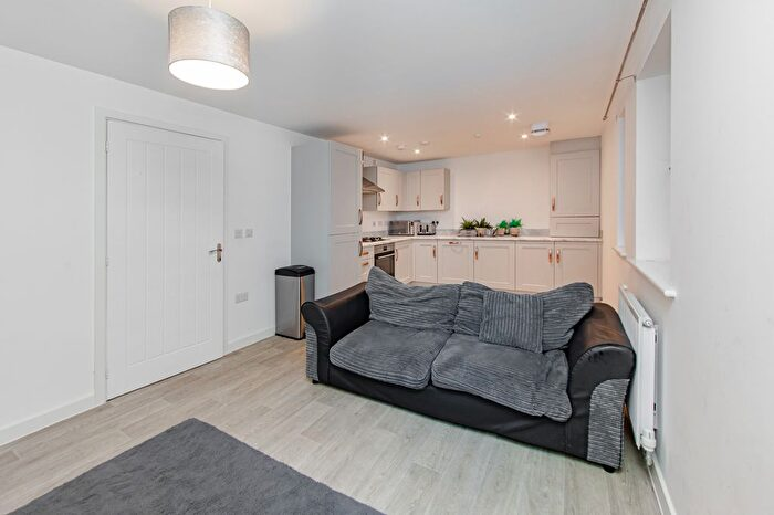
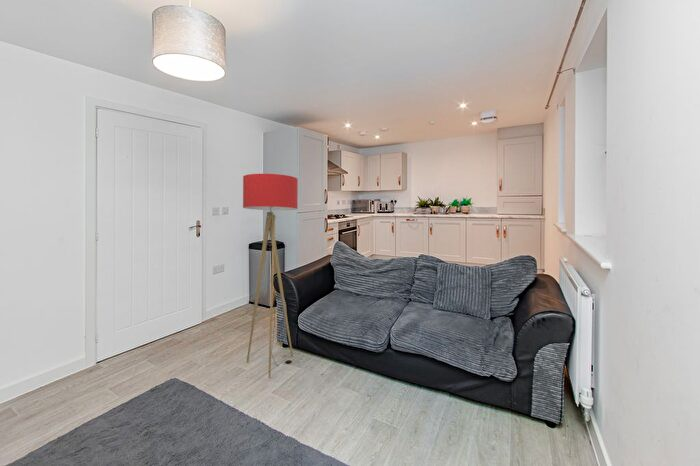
+ floor lamp [242,173,299,379]
